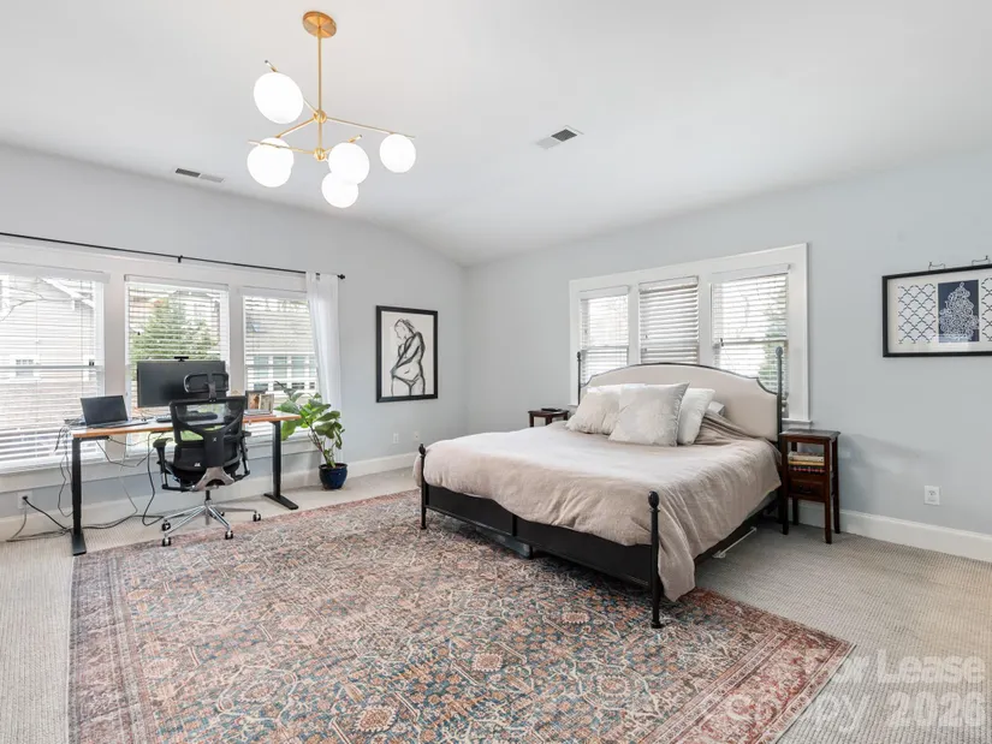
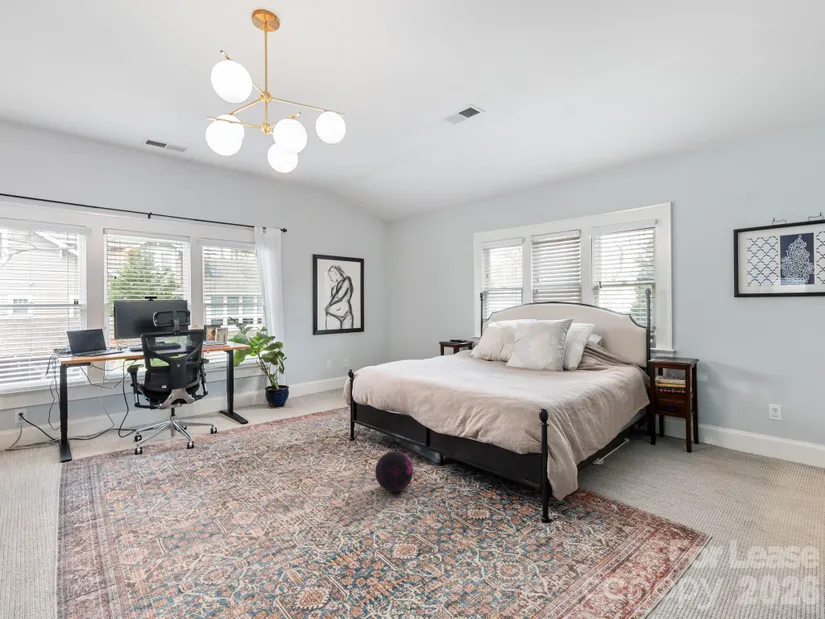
+ ball [374,450,414,493]
